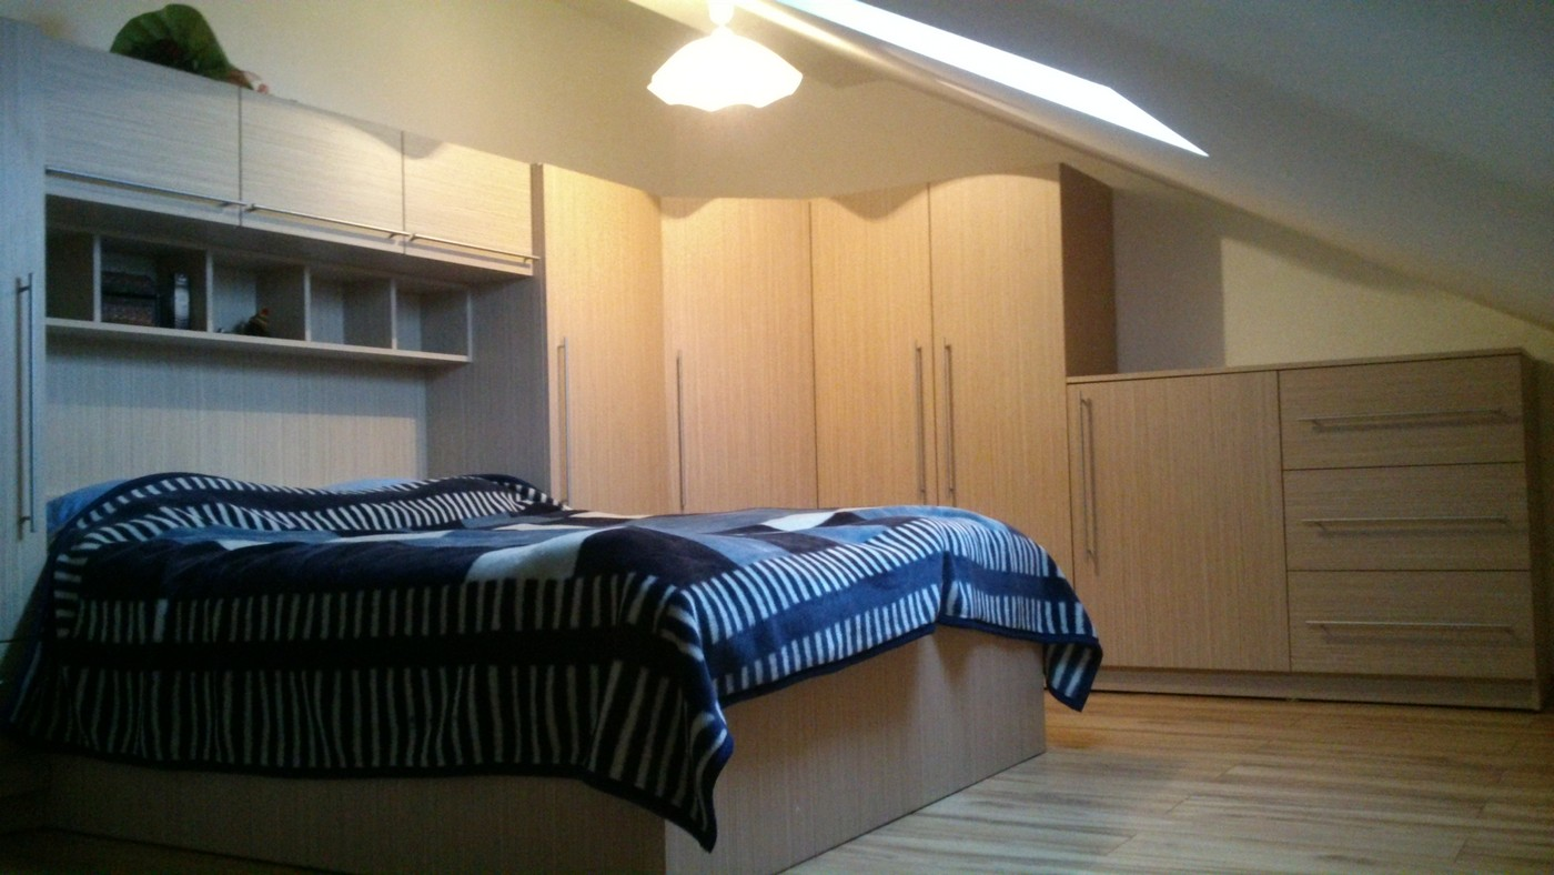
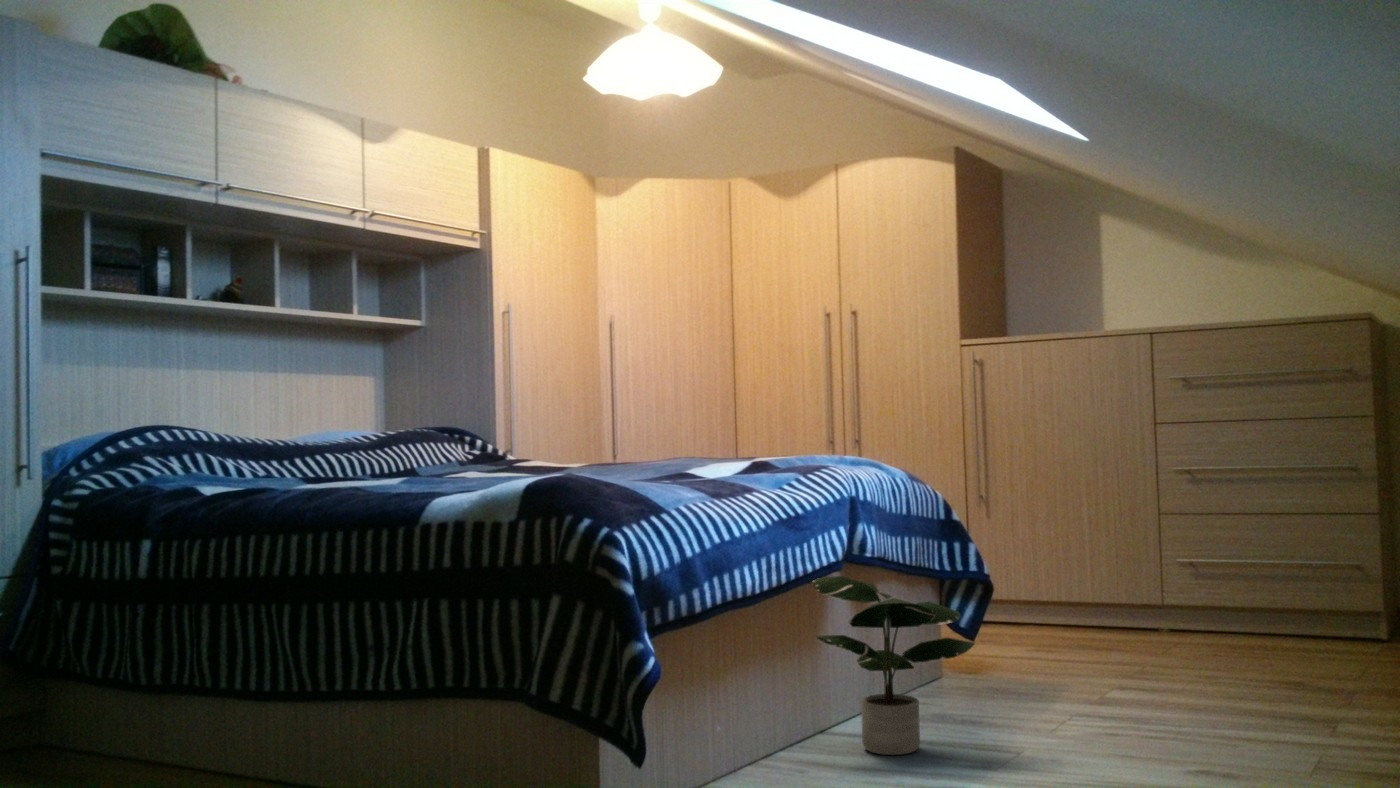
+ potted plant [811,575,977,756]
